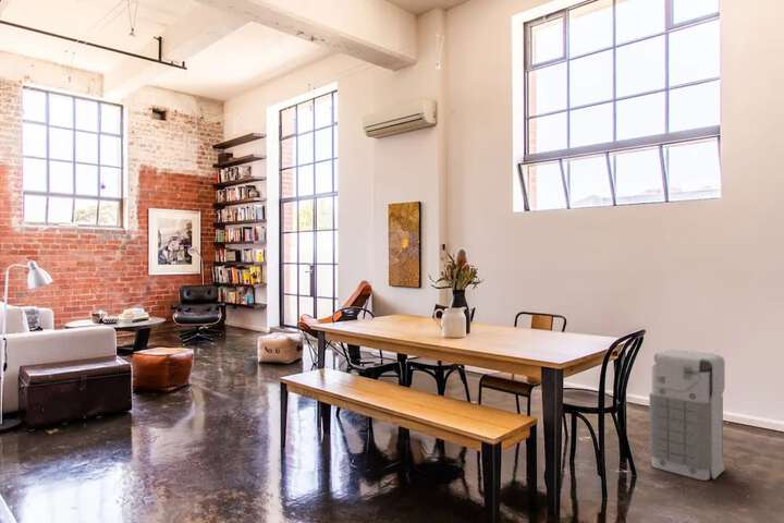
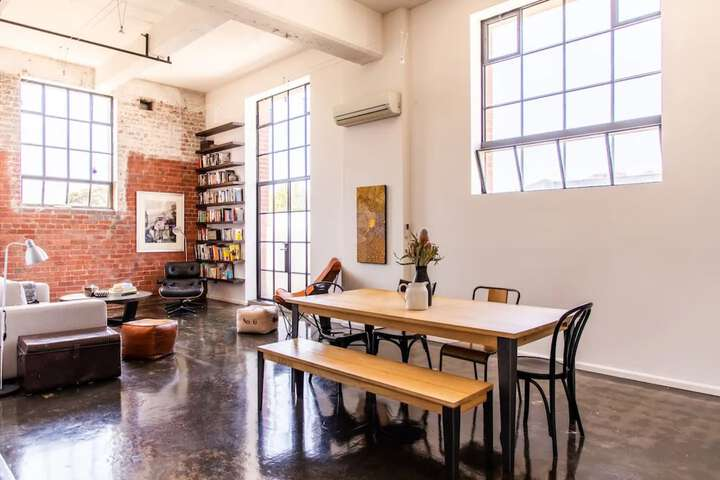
- grenade [648,349,726,482]
